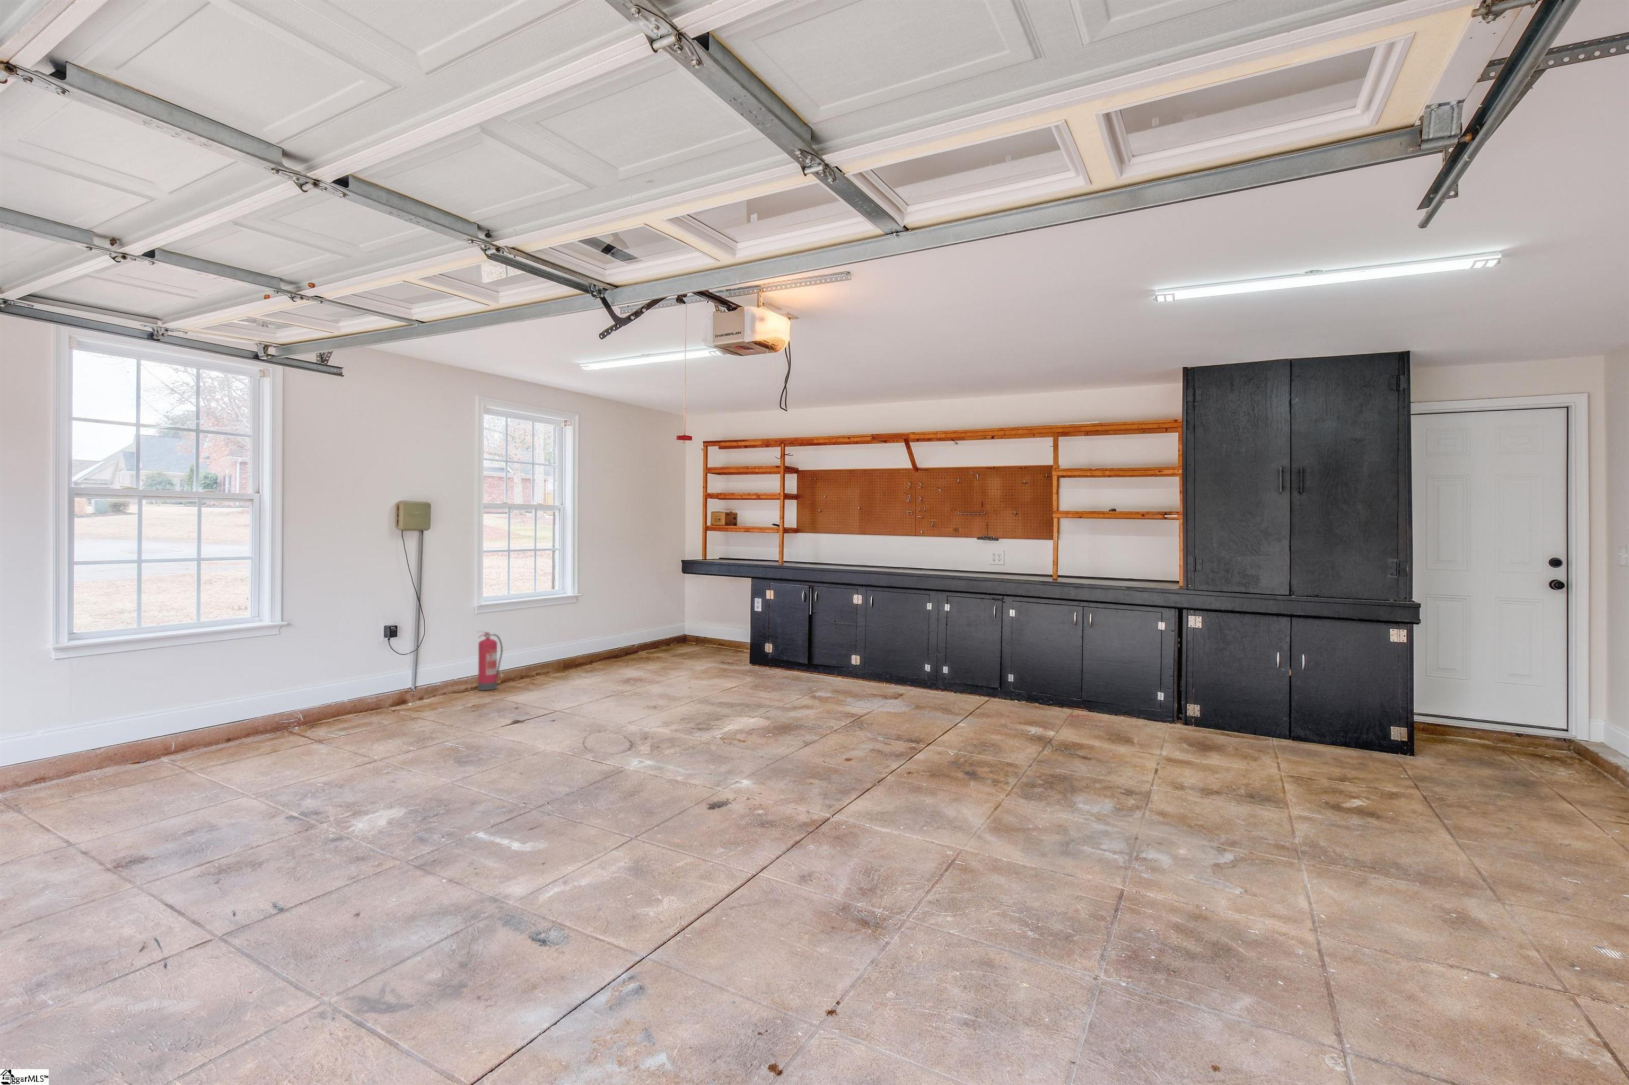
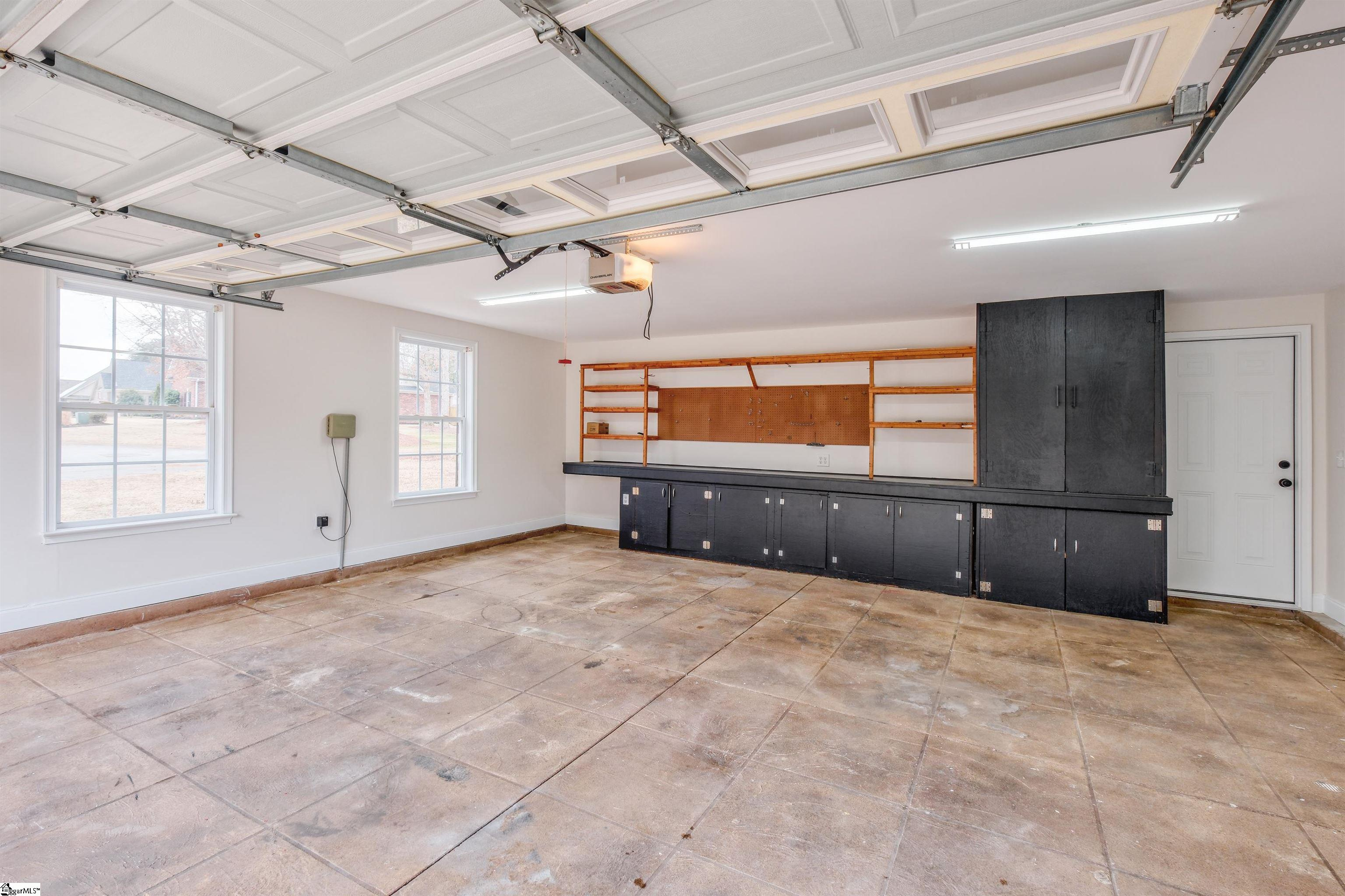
- fire extinguisher [477,631,503,690]
